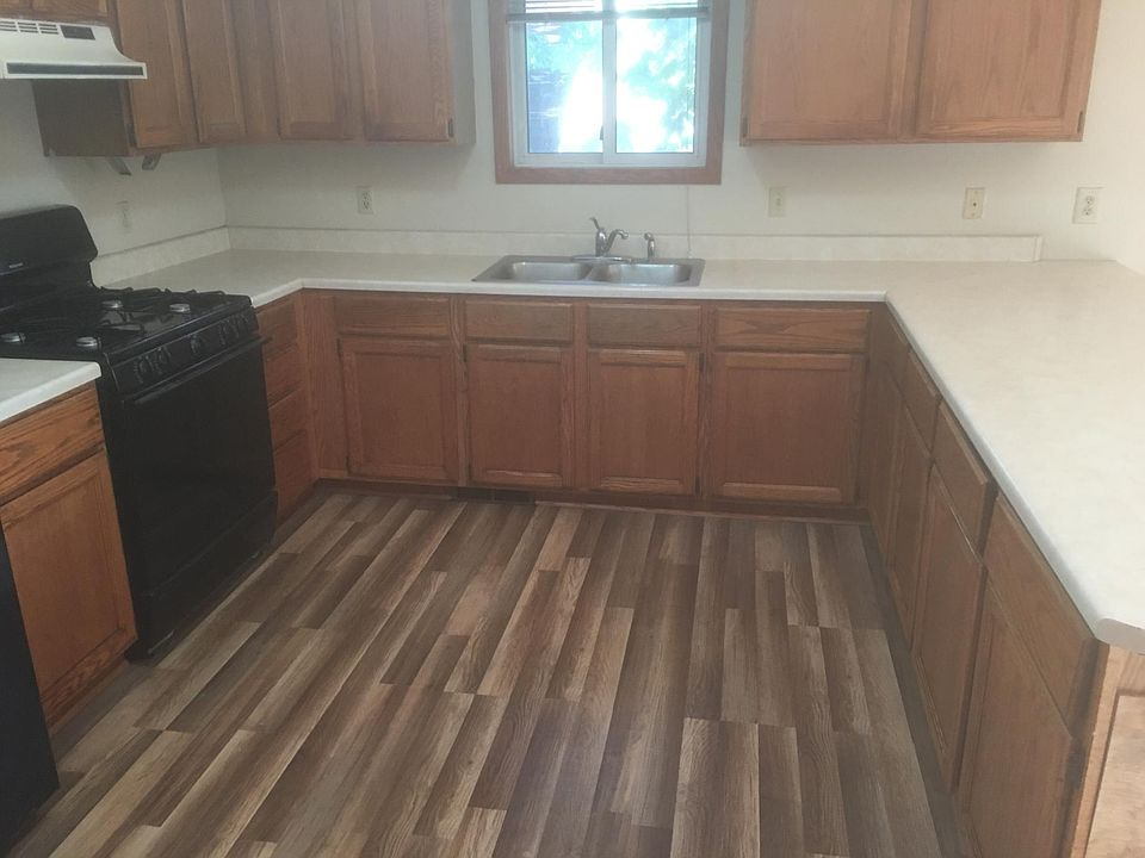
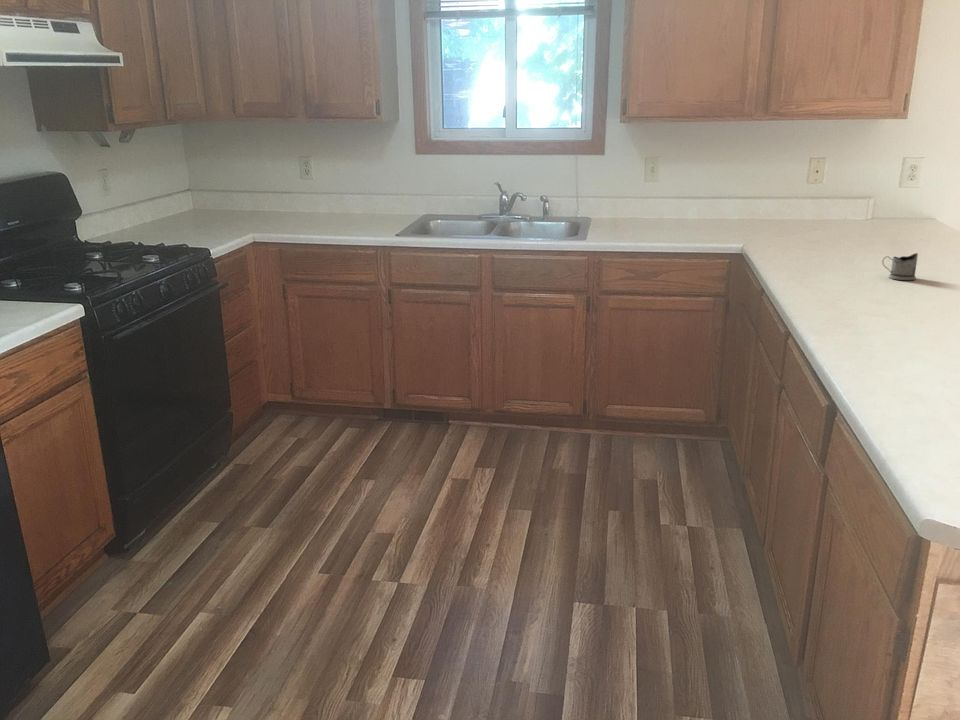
+ tea glass holder [881,252,919,281]
